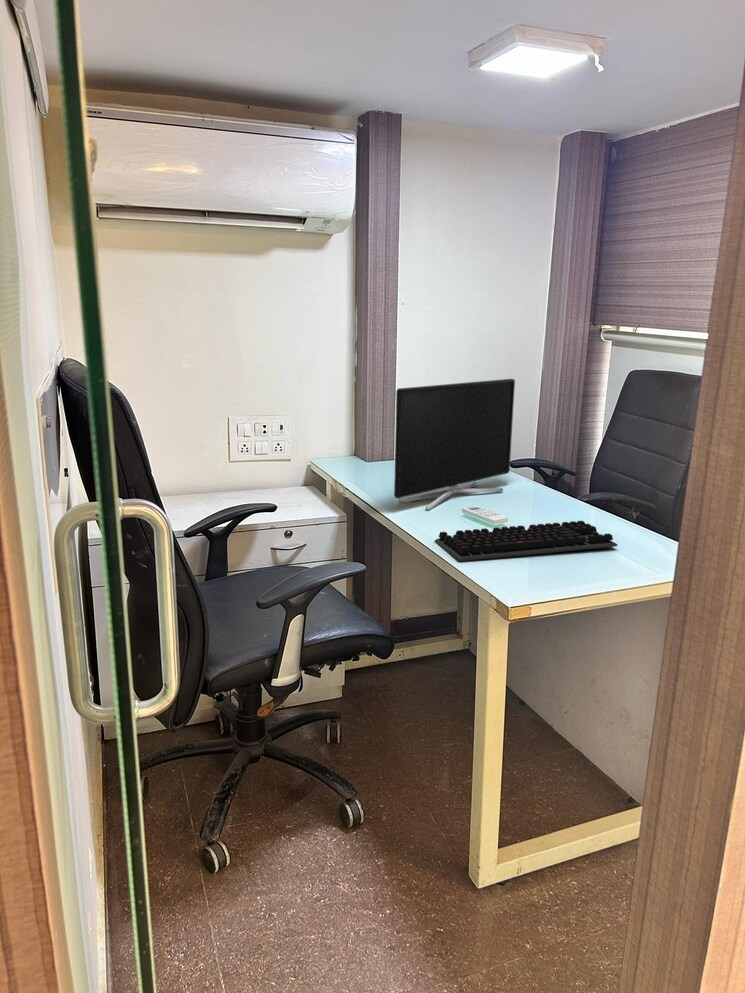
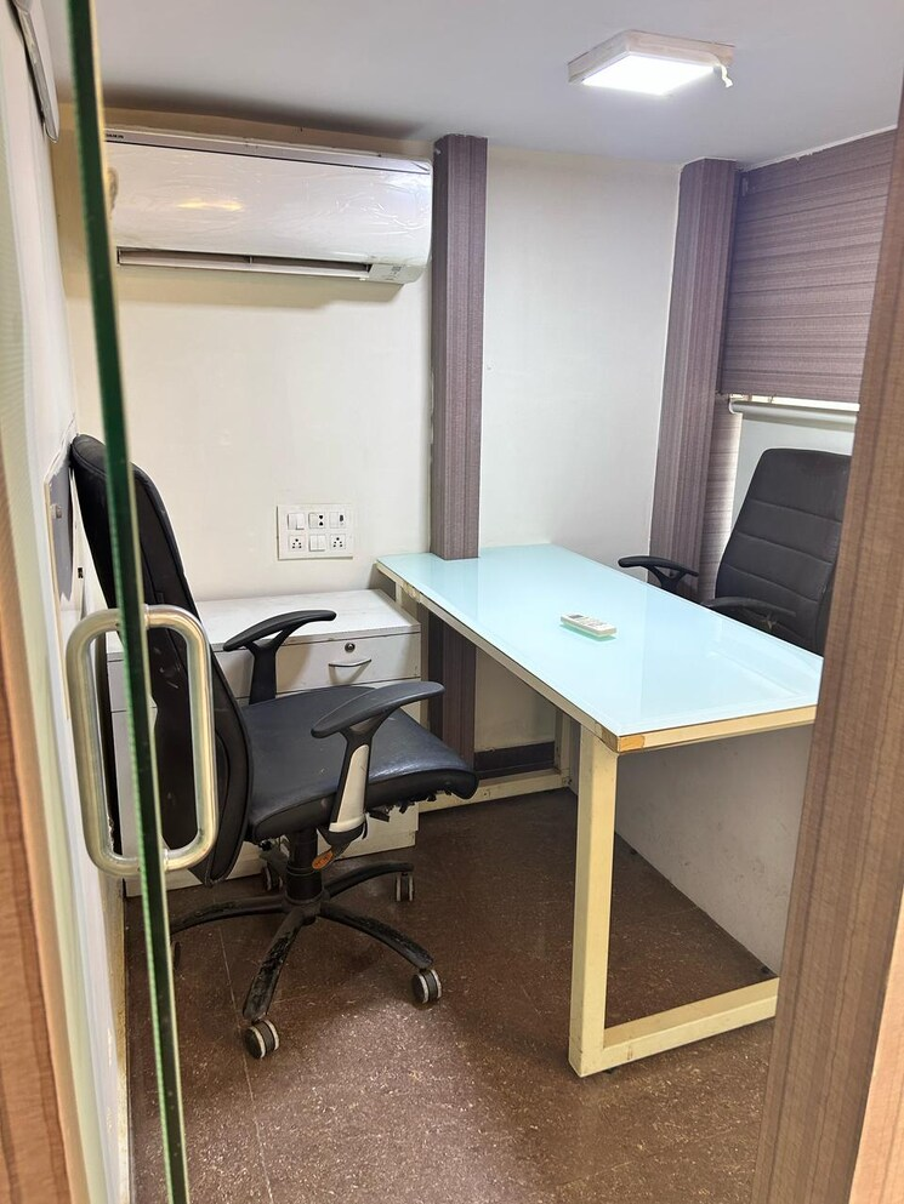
- computer keyboard [434,520,619,562]
- monitor [393,378,516,511]
